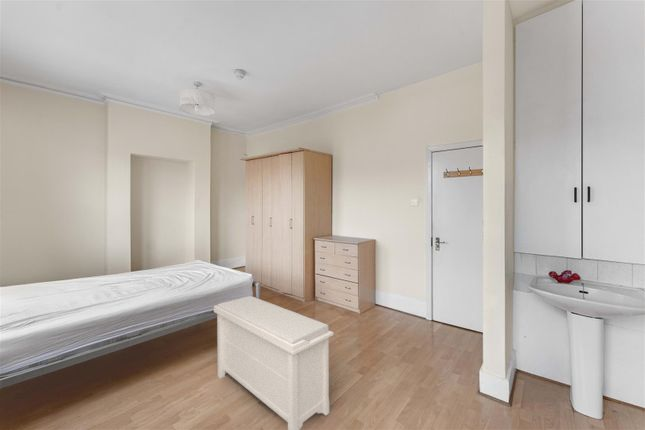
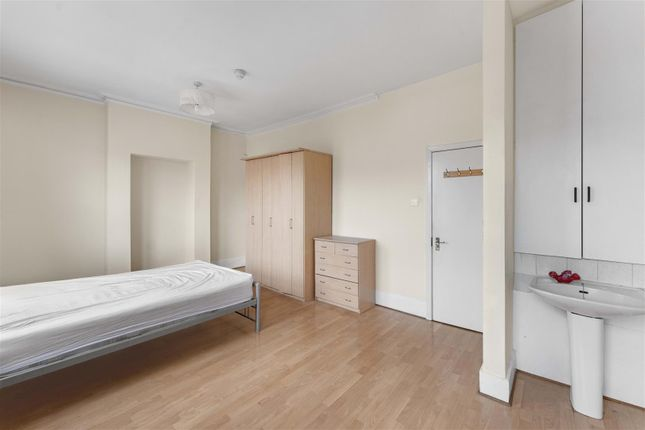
- bench [213,295,335,430]
